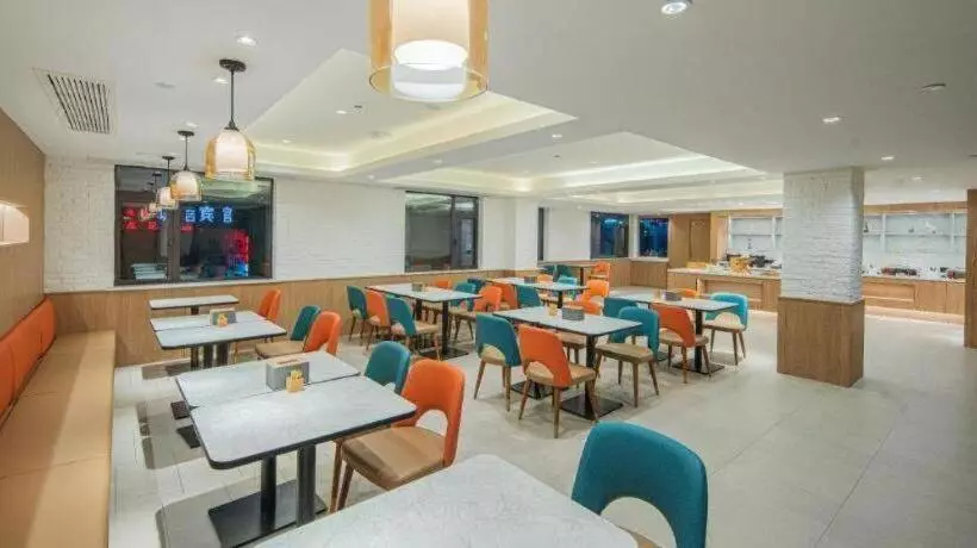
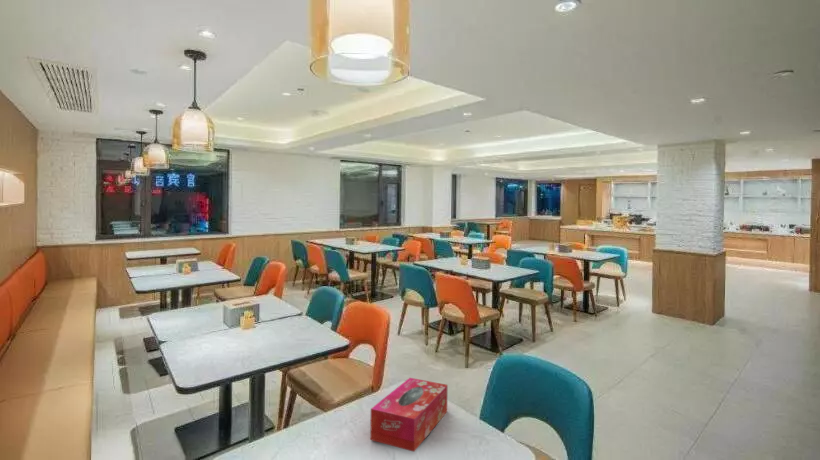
+ tissue box [369,377,449,453]
